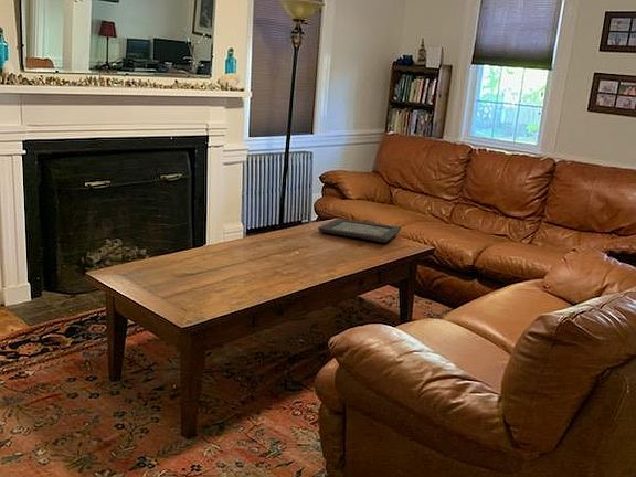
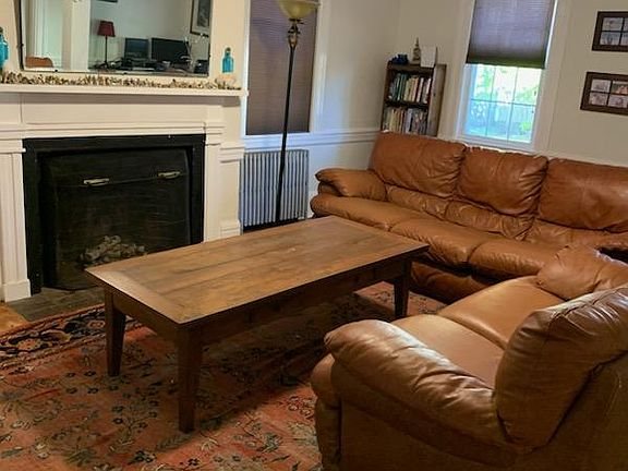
- decorative tray [317,218,403,244]
